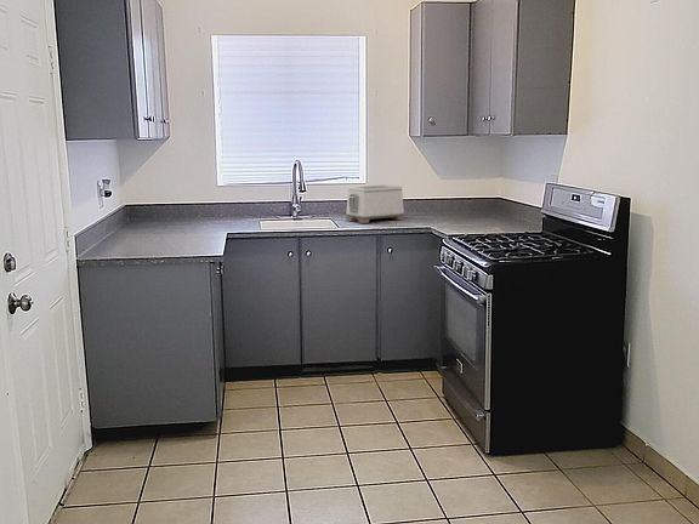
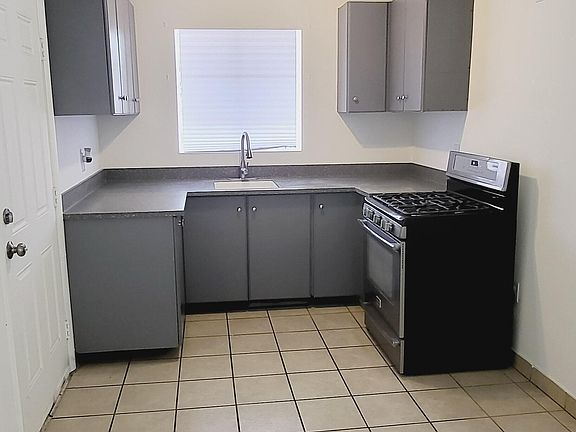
- toaster [345,184,405,224]
